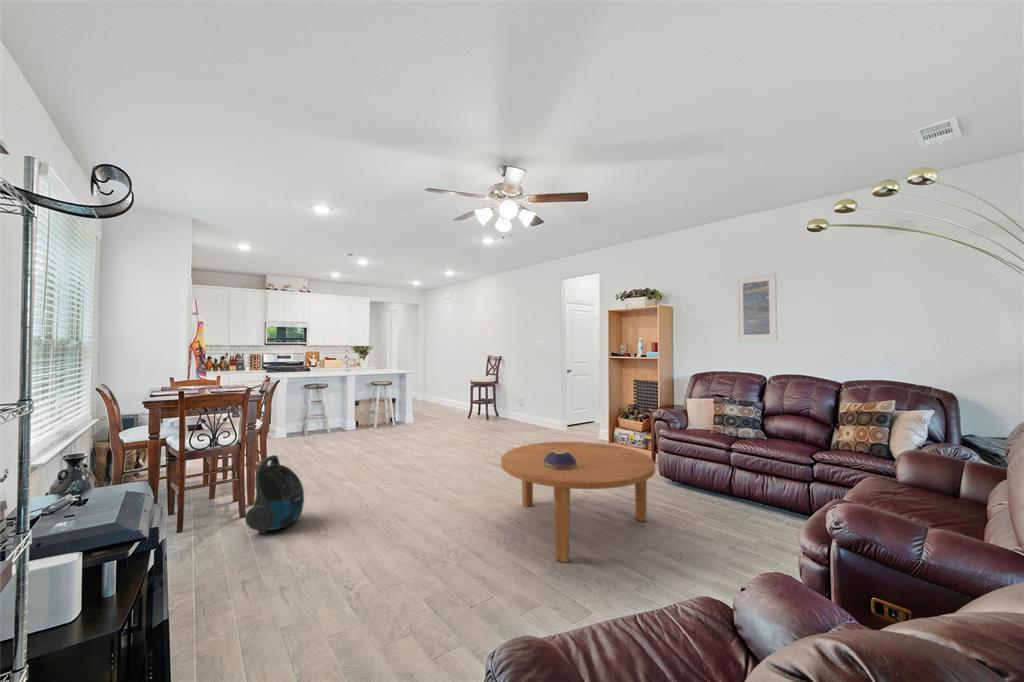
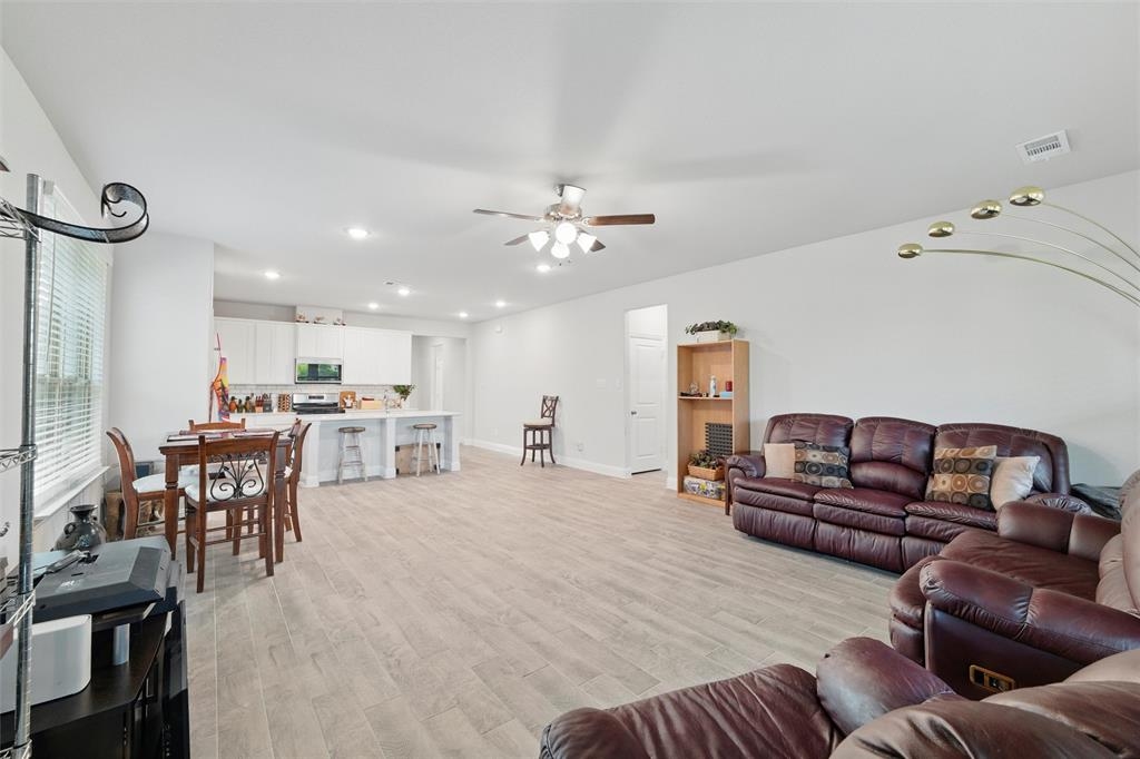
- decorative bowl [542,450,578,471]
- coffee table [500,441,656,563]
- vacuum cleaner [244,454,305,534]
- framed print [735,272,778,342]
